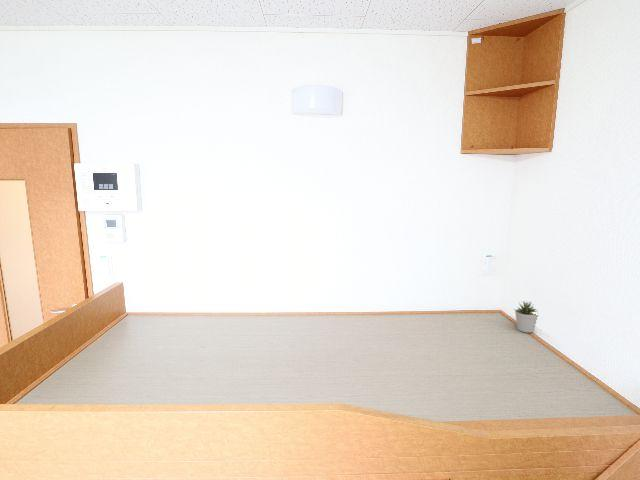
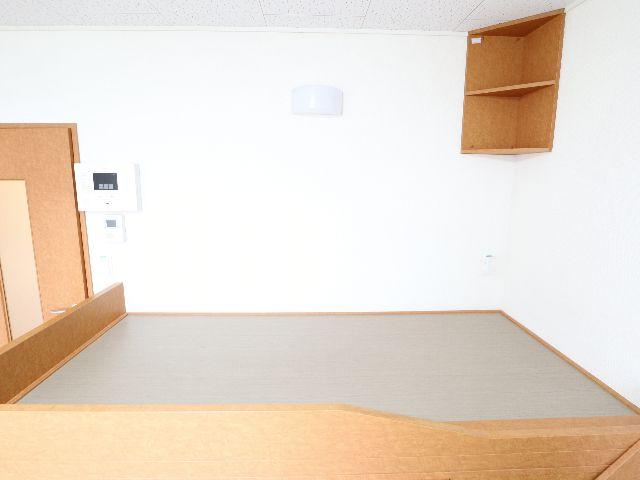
- potted plant [513,300,539,334]
